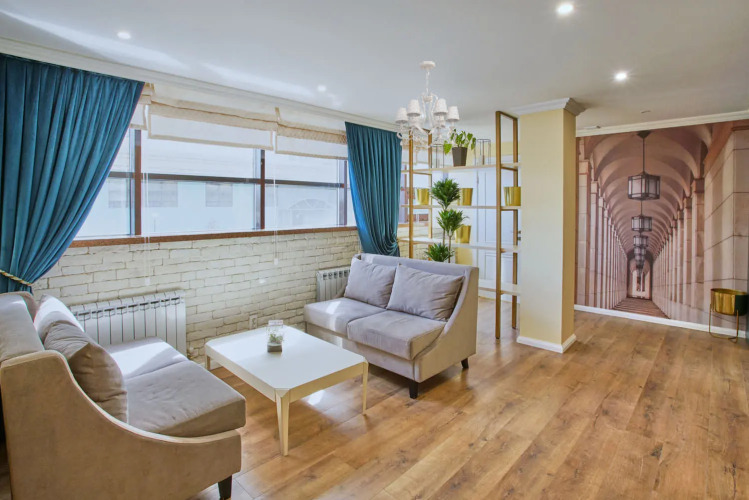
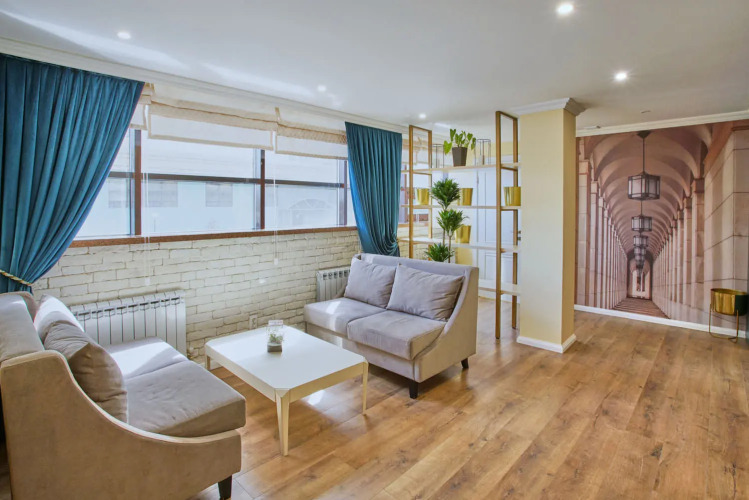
- chandelier [394,60,461,152]
